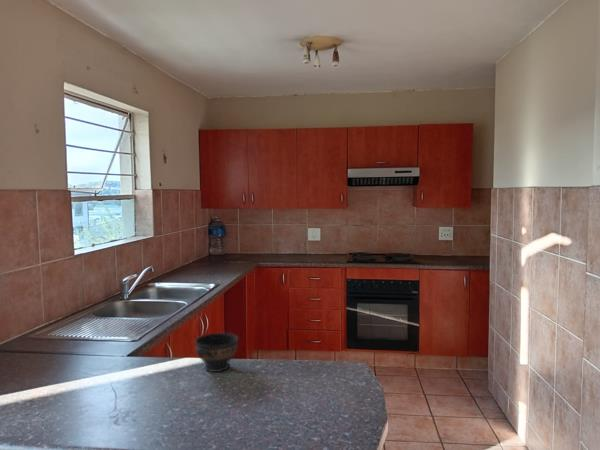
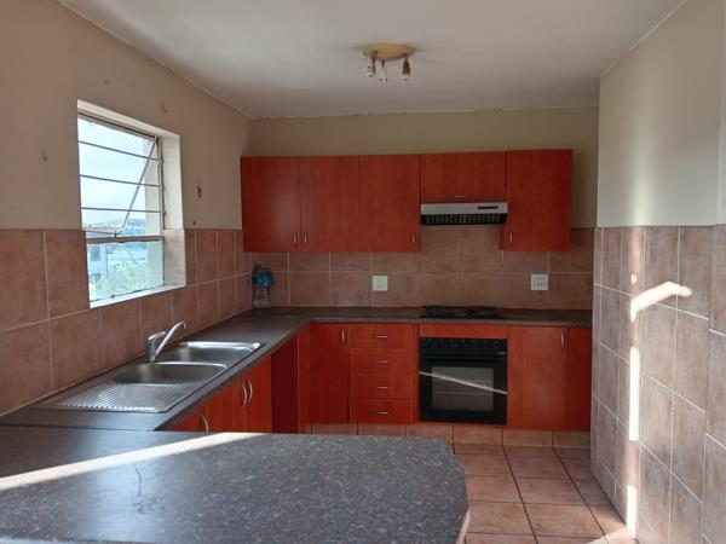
- bowl [194,332,239,373]
